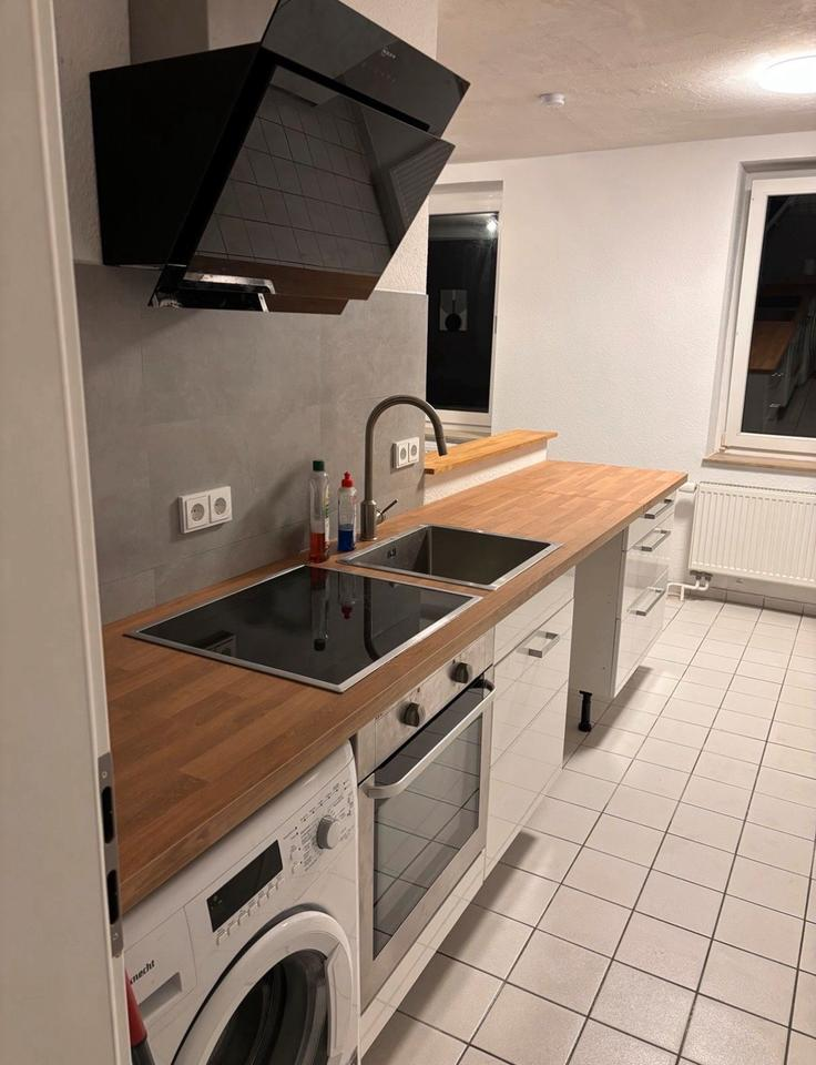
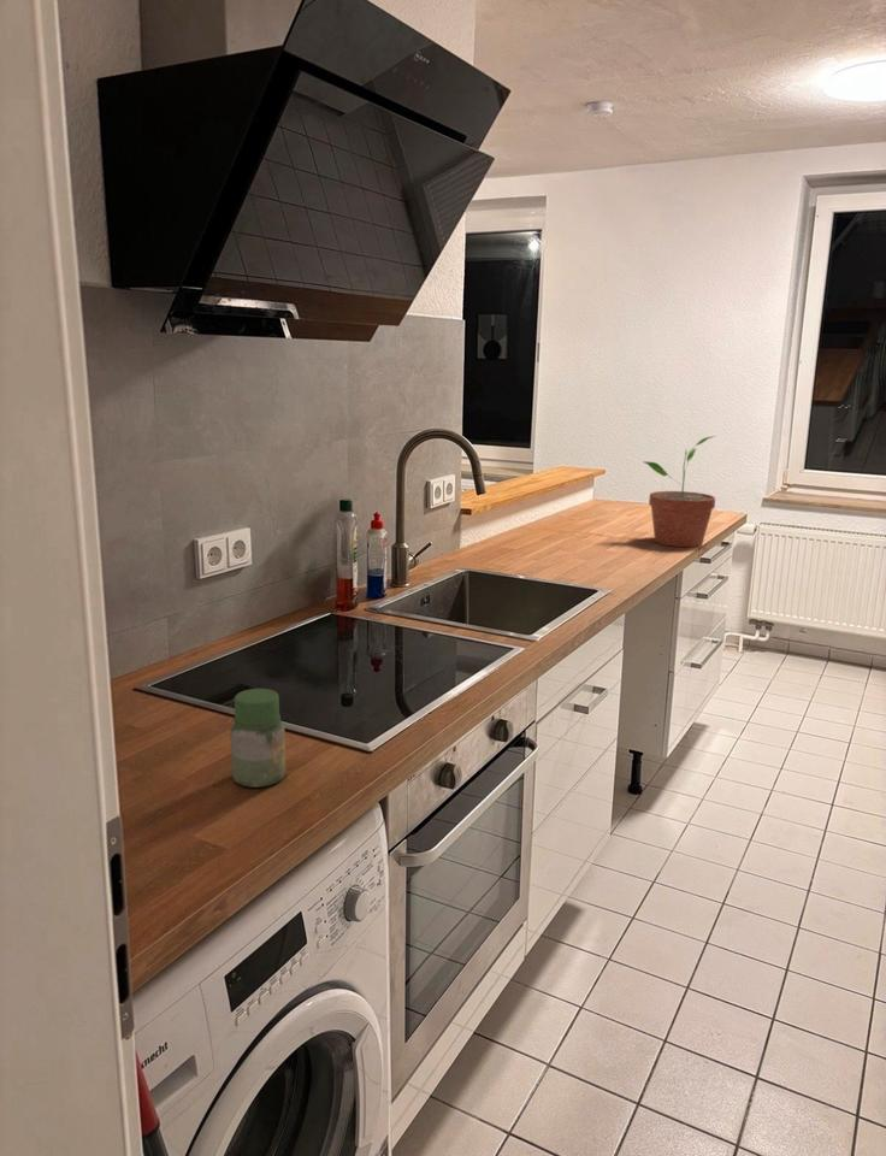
+ jar [229,688,287,789]
+ potted plant [642,435,716,548]
